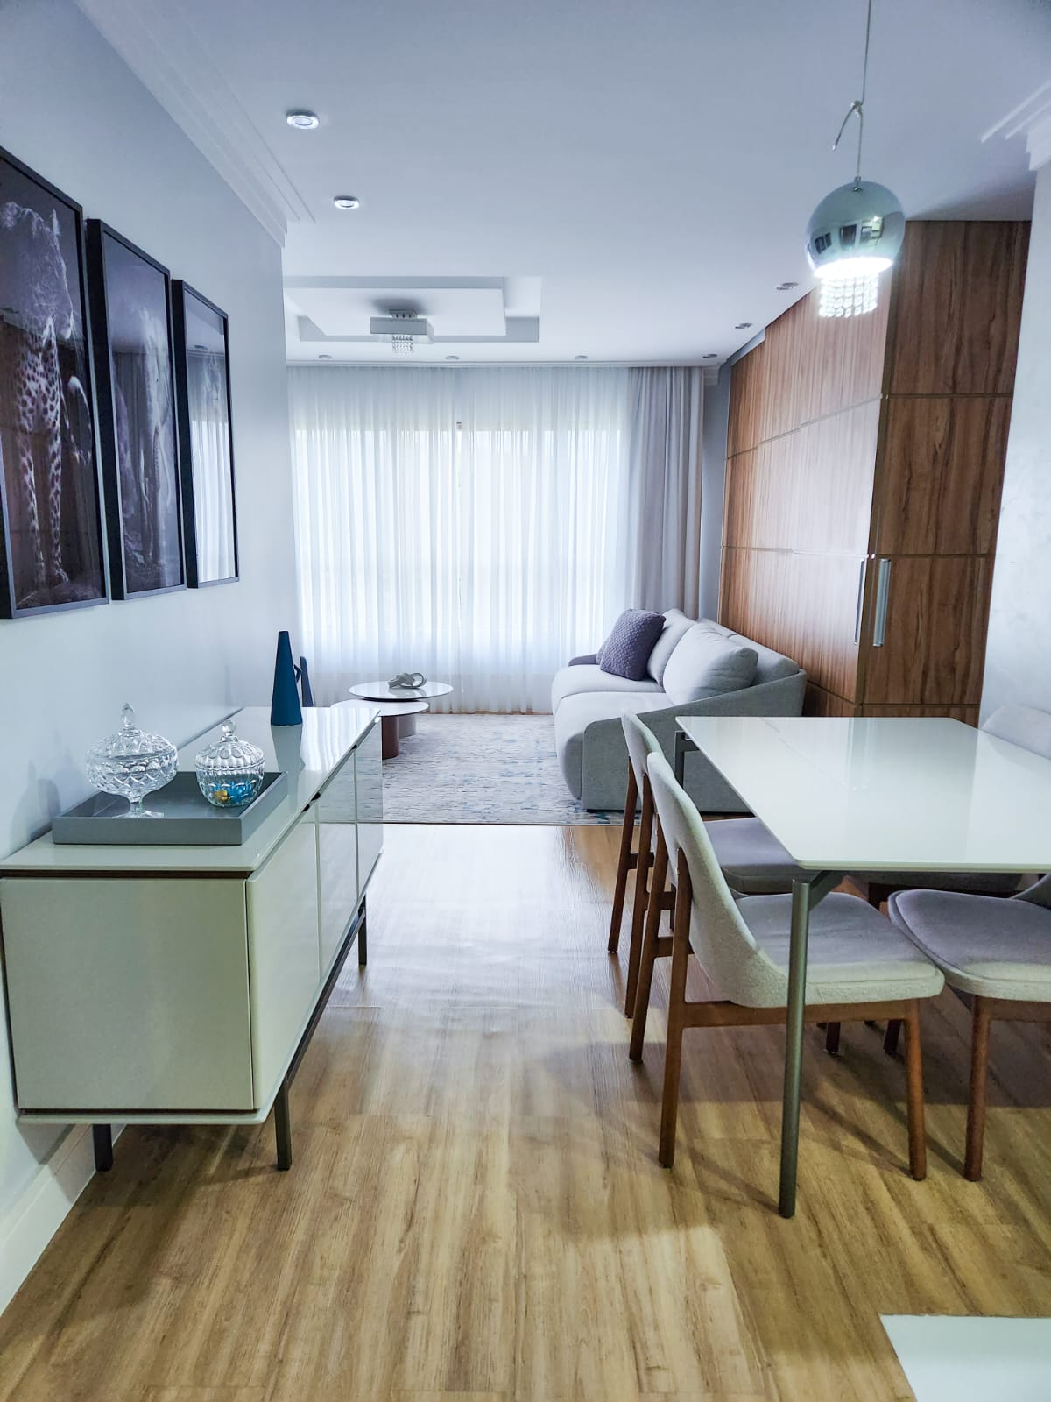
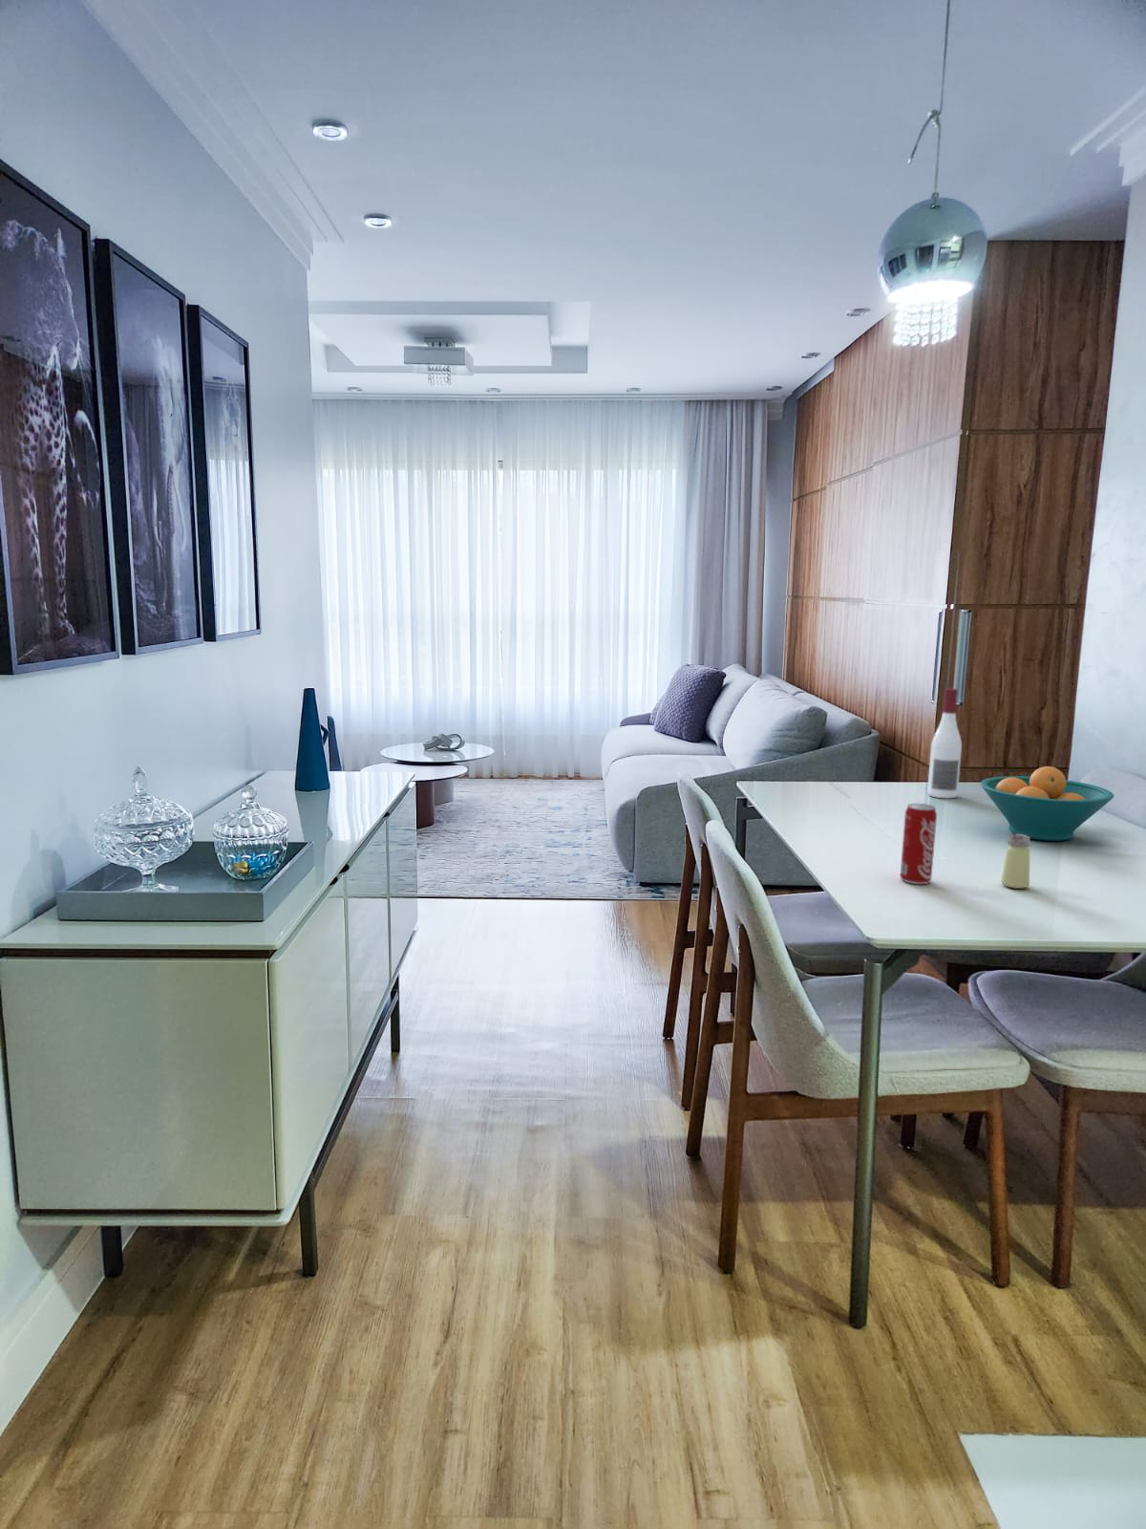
+ fruit bowl [980,766,1115,842]
+ saltshaker [1000,833,1032,890]
+ alcohol [927,687,963,799]
+ beverage can [899,803,938,885]
